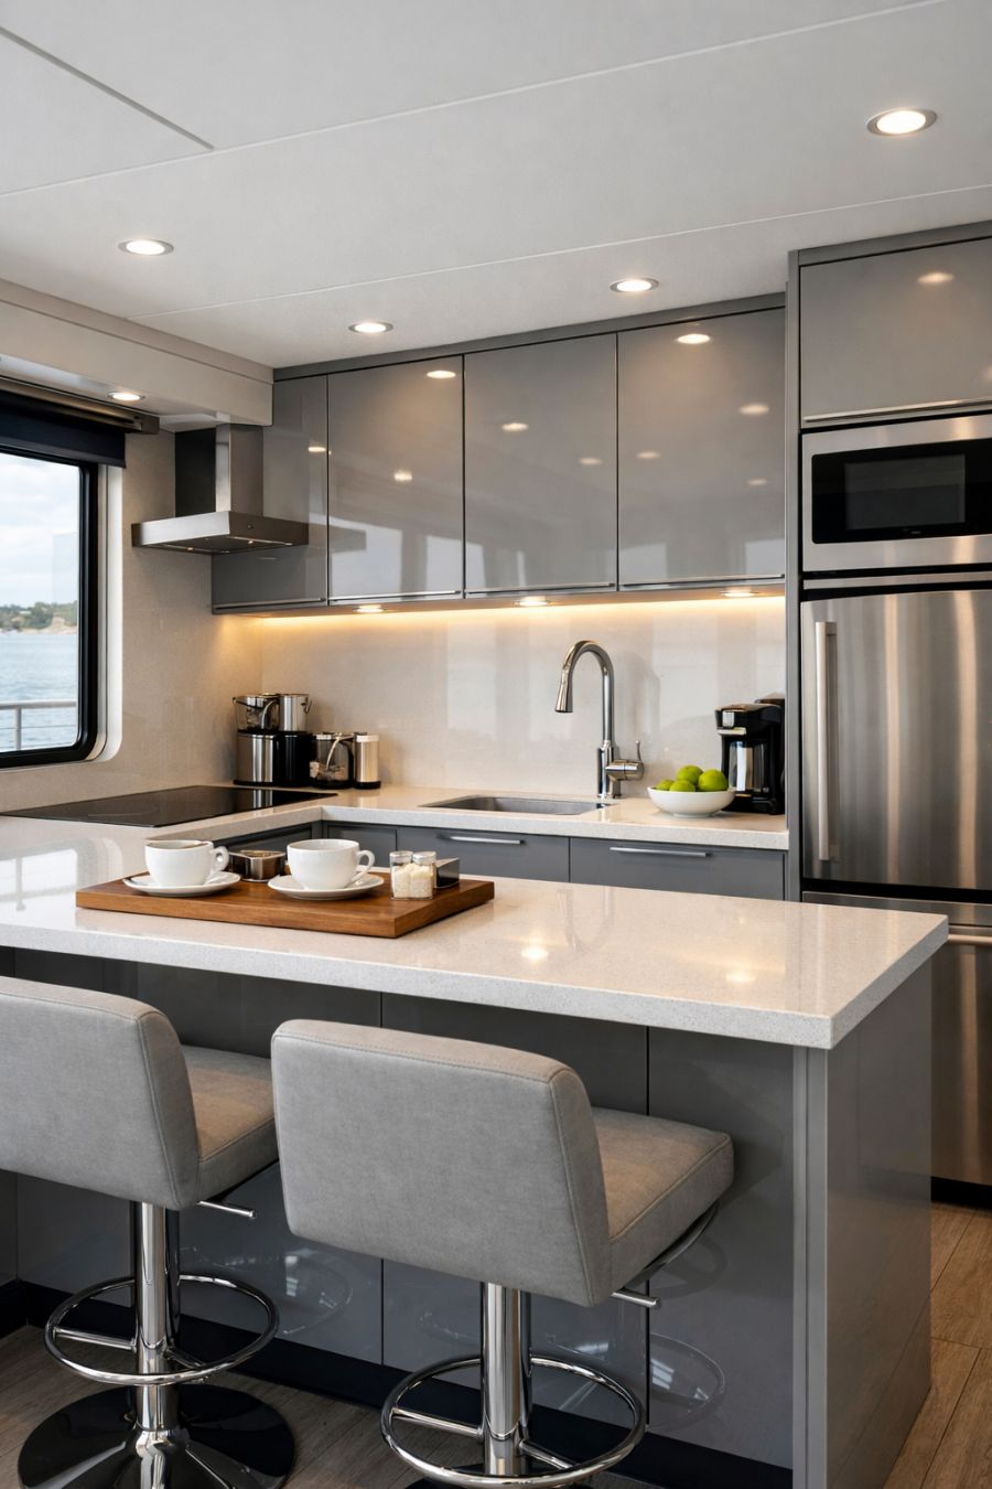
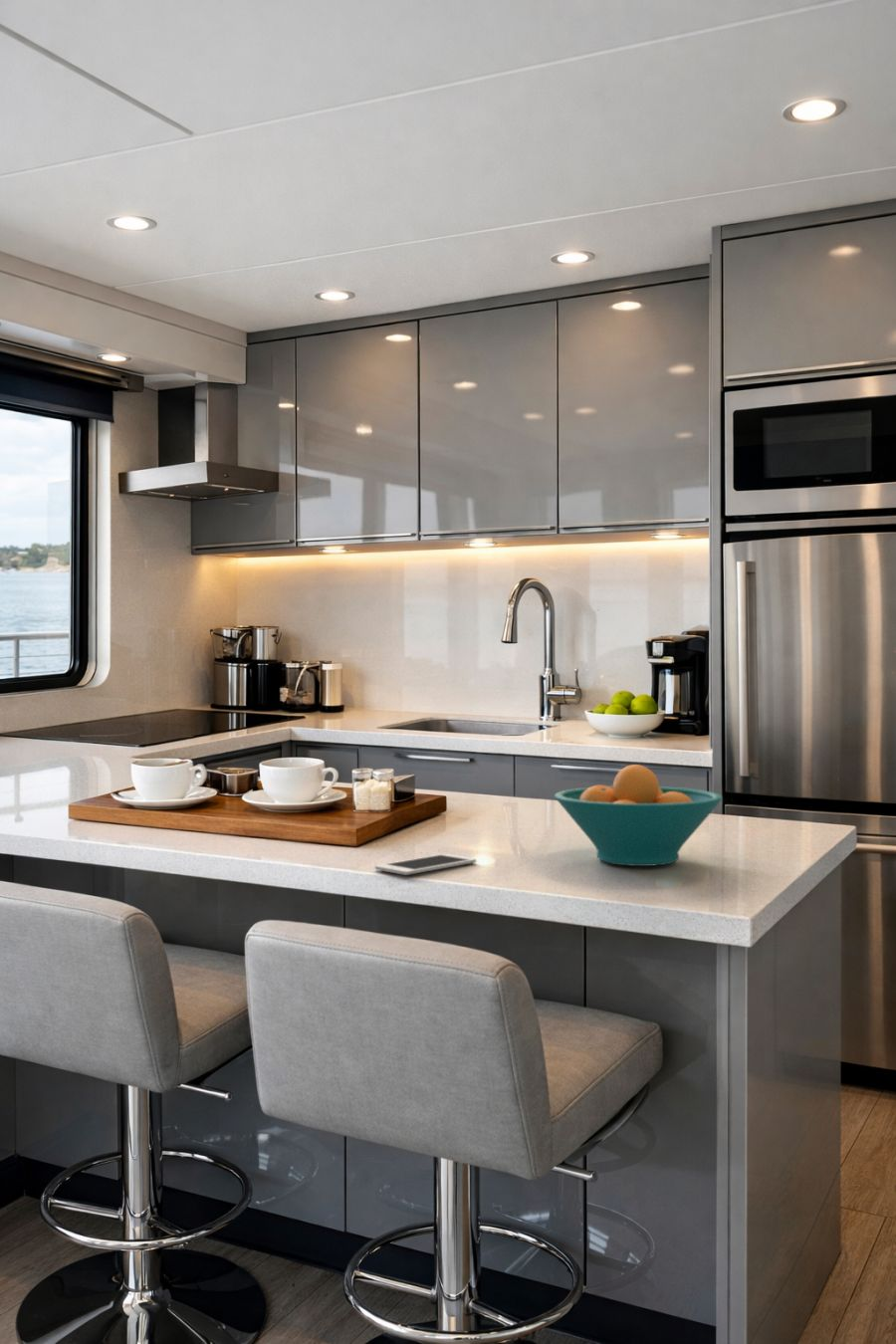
+ fruit bowl [554,764,724,867]
+ cell phone [374,853,477,876]
